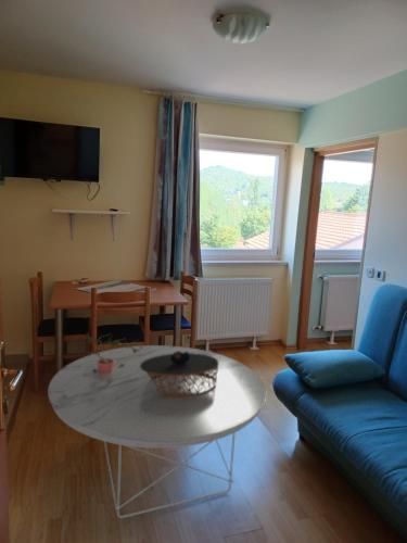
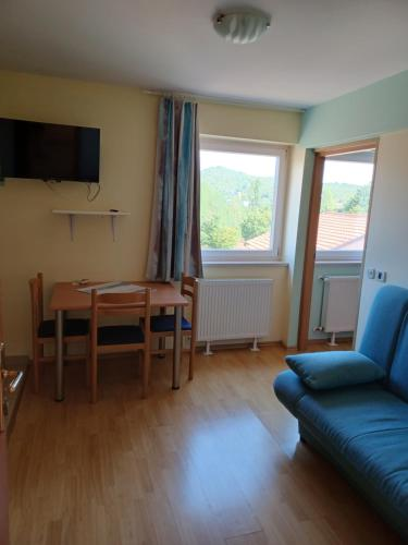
- coffee table [47,344,267,519]
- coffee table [140,351,218,397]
- potted plant [84,332,140,372]
